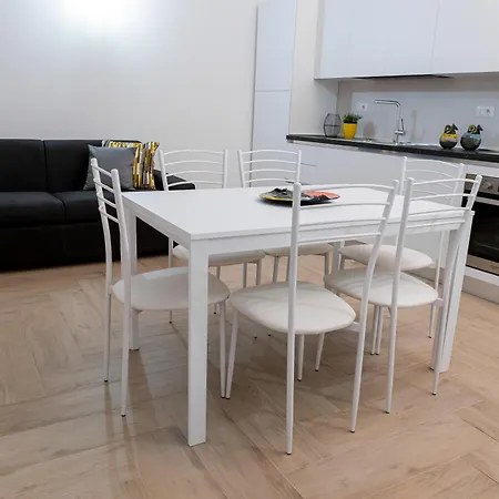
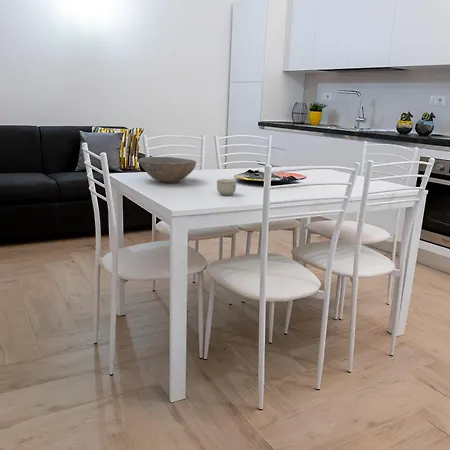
+ bowl [138,156,197,183]
+ cup [216,178,237,196]
